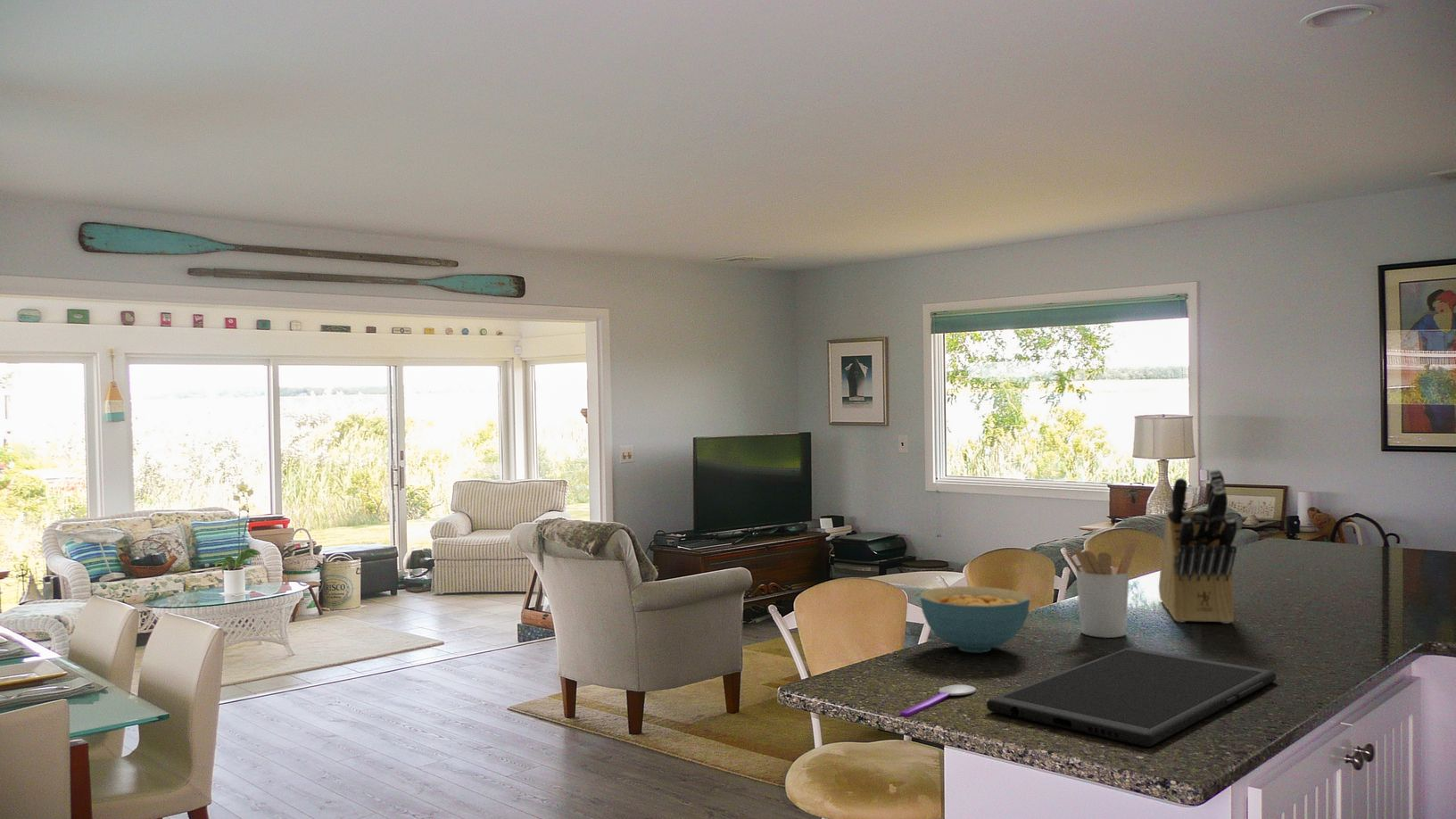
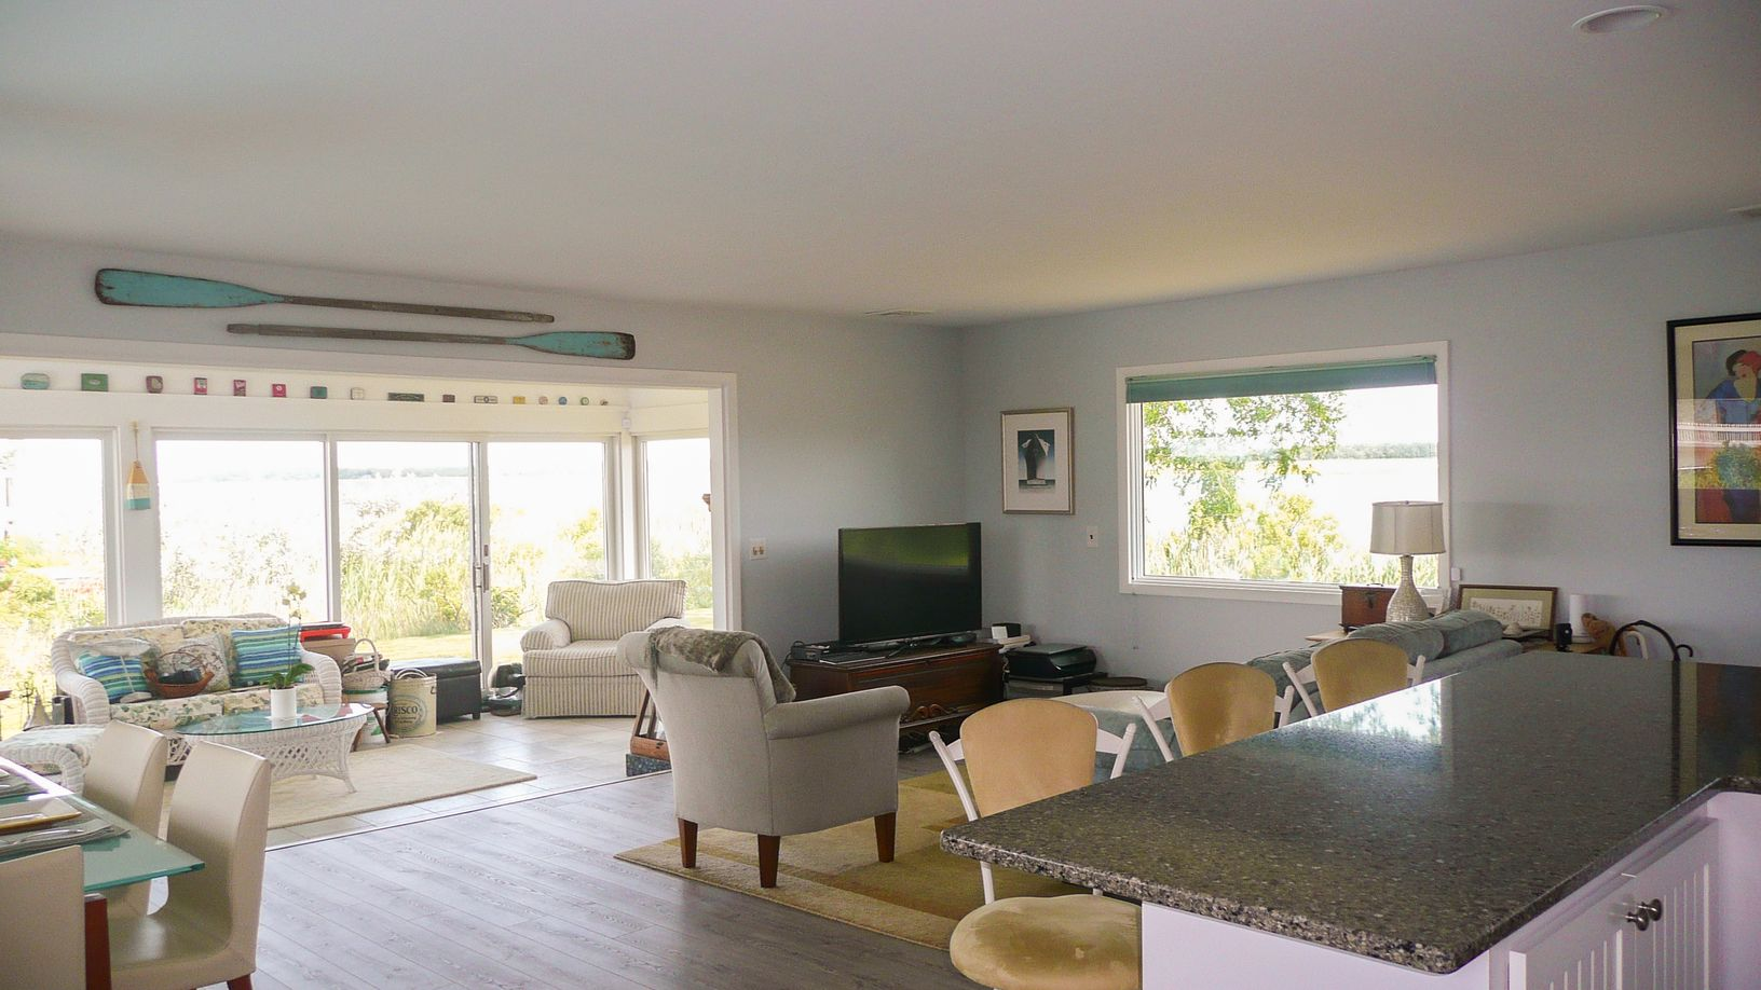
- utensil holder [1064,541,1137,639]
- knife block [1158,468,1238,625]
- spoon [899,683,977,717]
- cutting board [986,647,1277,748]
- cereal bowl [919,585,1030,653]
